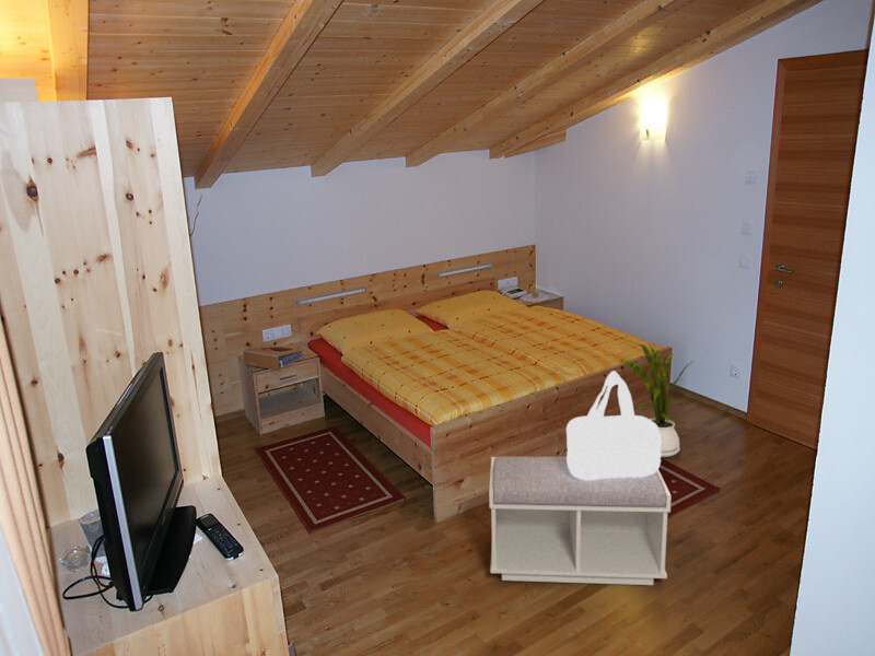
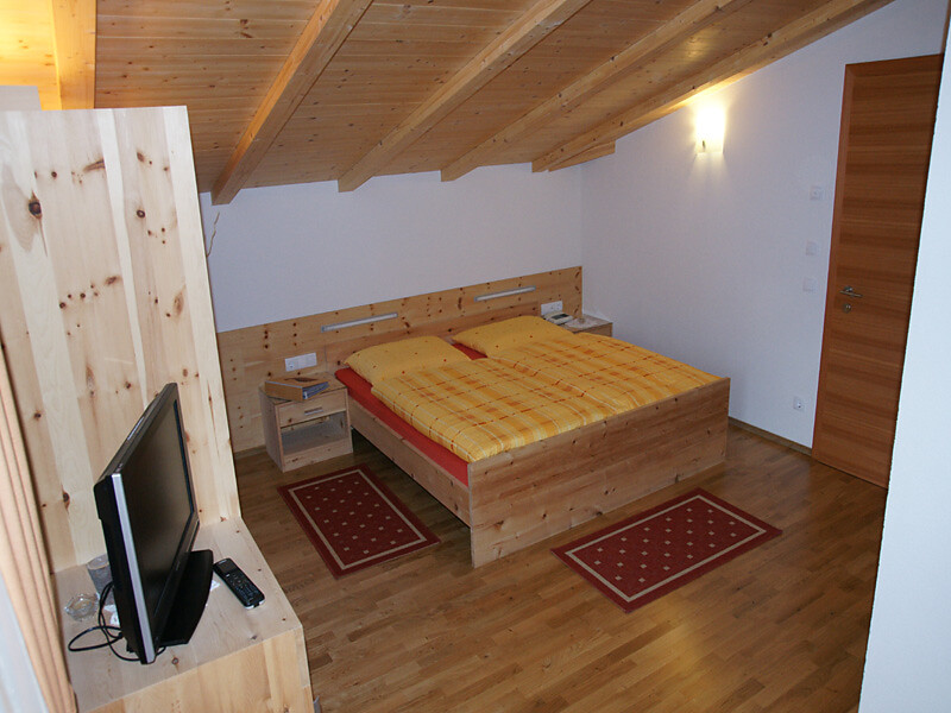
- house plant [619,342,696,458]
- handbag [565,370,662,480]
- bench [488,456,673,586]
